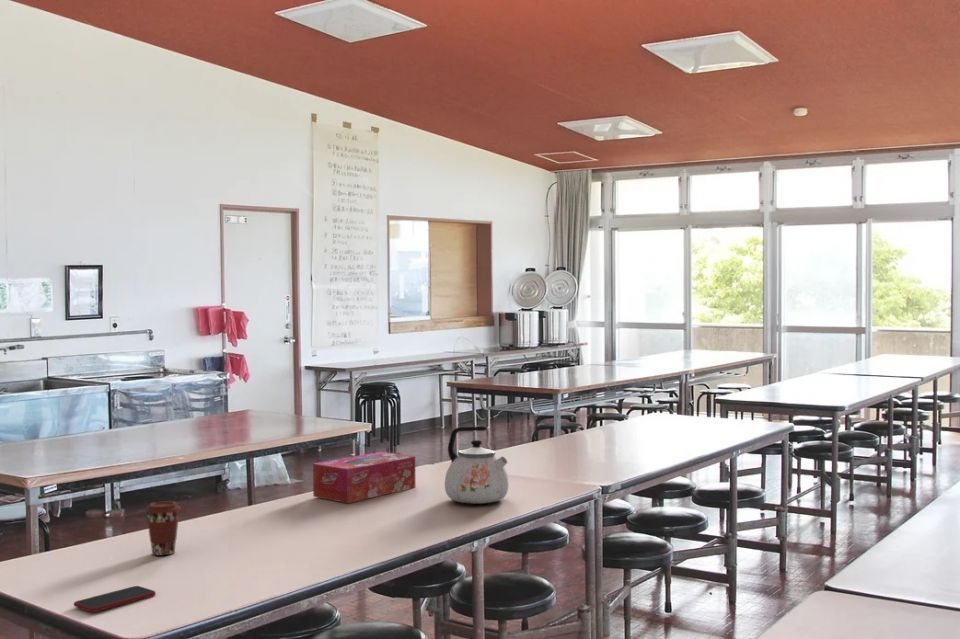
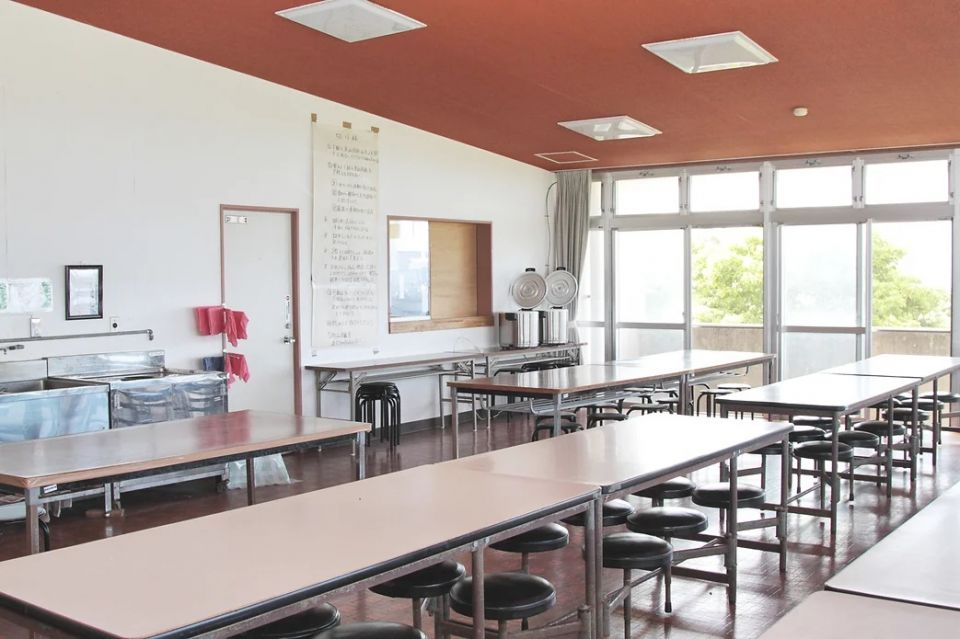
- smartphone [73,585,157,613]
- kettle [444,425,510,505]
- coffee cup [144,500,182,557]
- tissue box [312,451,416,504]
